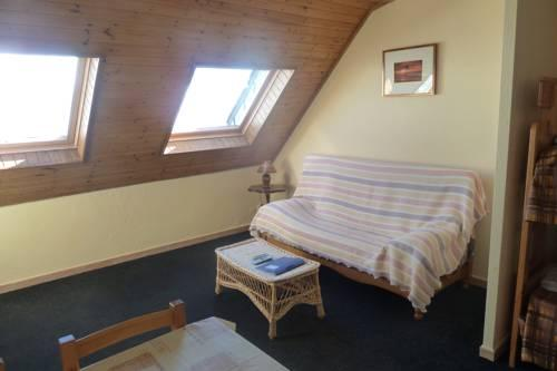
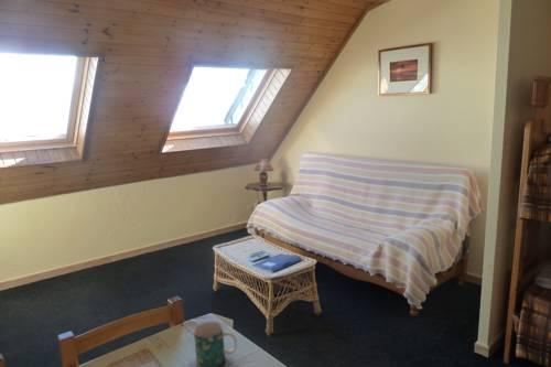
+ mug [193,321,238,367]
